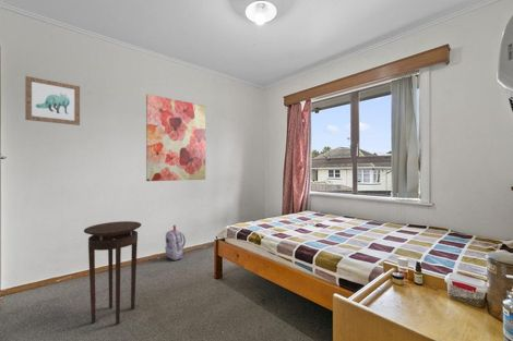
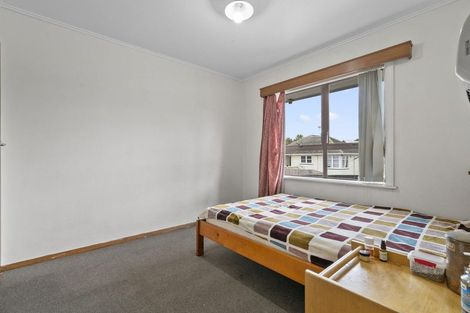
- wall art [24,75,81,126]
- stool [83,220,142,326]
- wall art [145,93,206,182]
- backpack [164,224,187,261]
